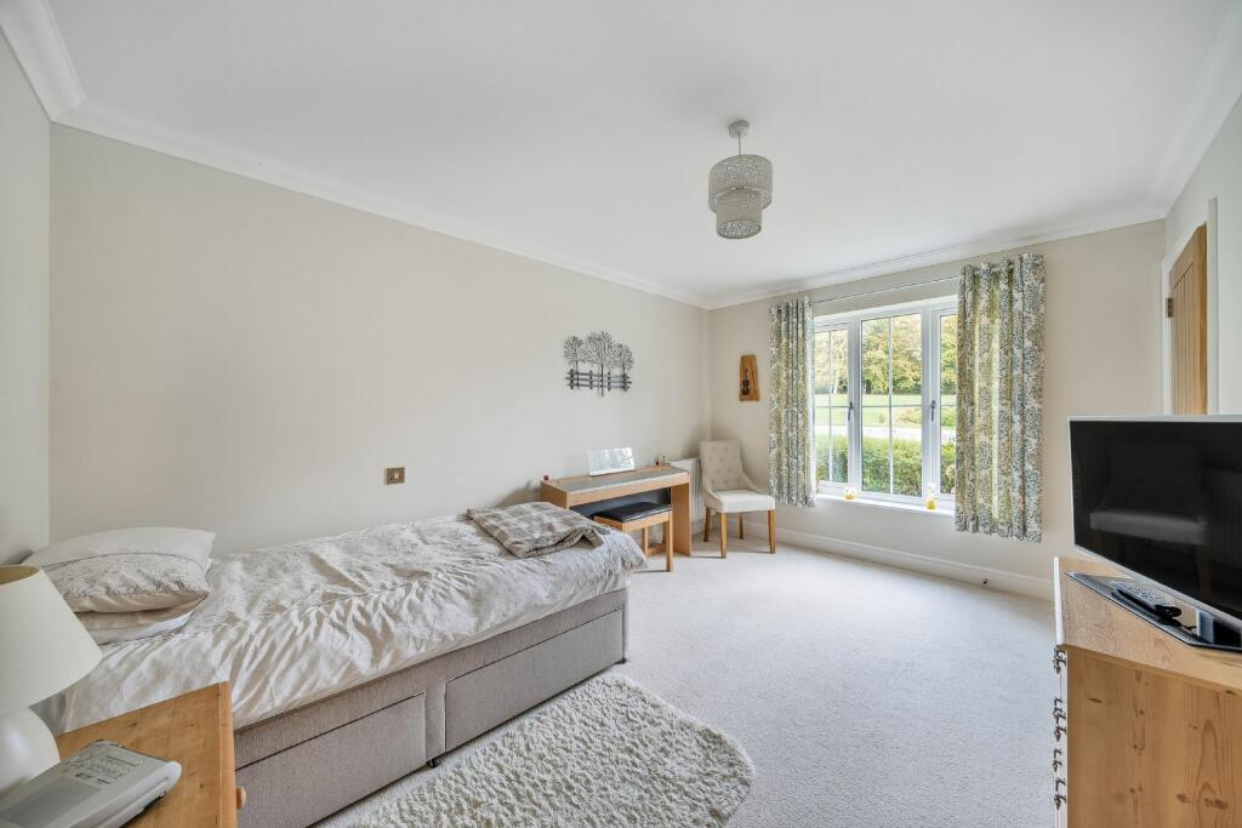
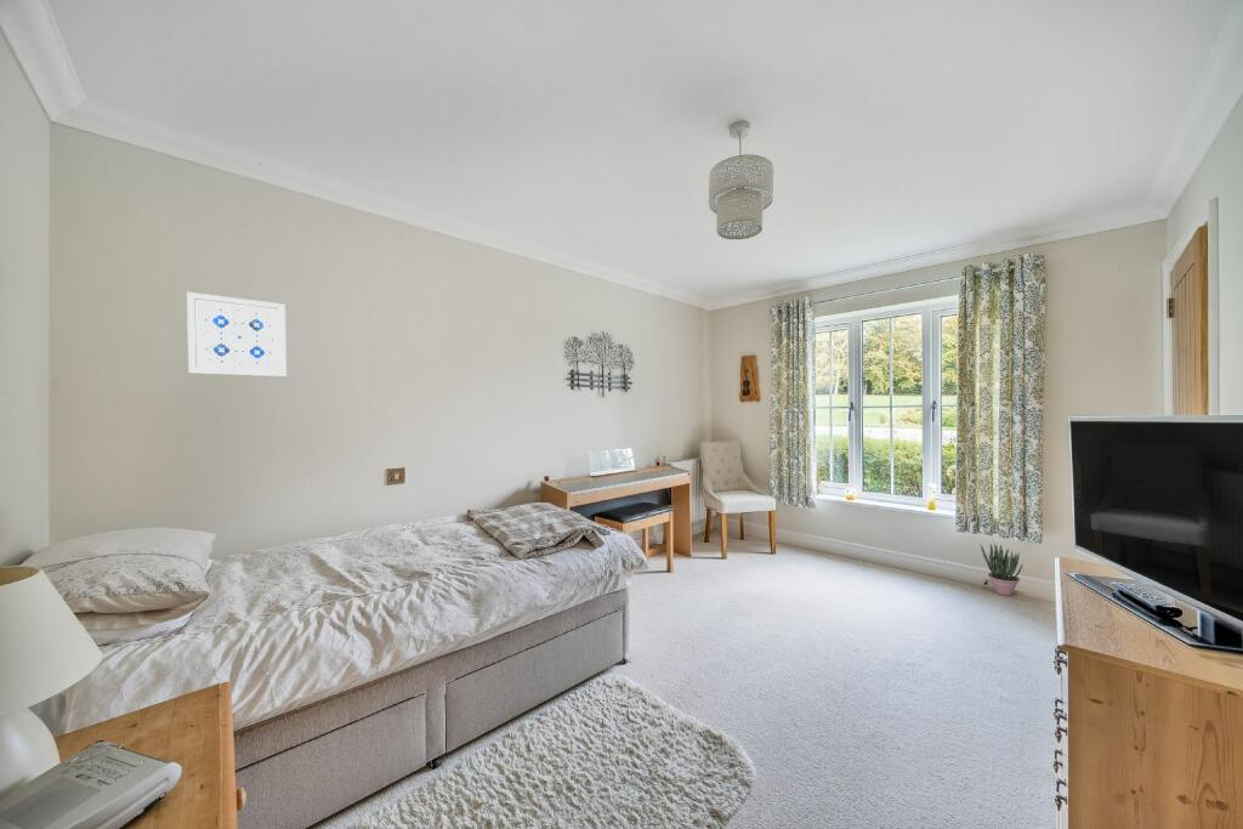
+ potted plant [980,543,1023,597]
+ wall art [186,291,288,377]
